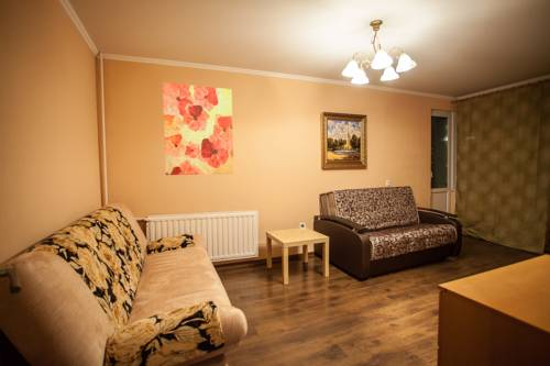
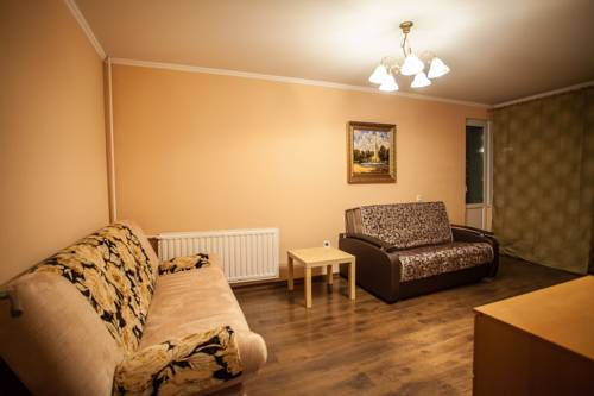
- wall art [162,81,234,176]
